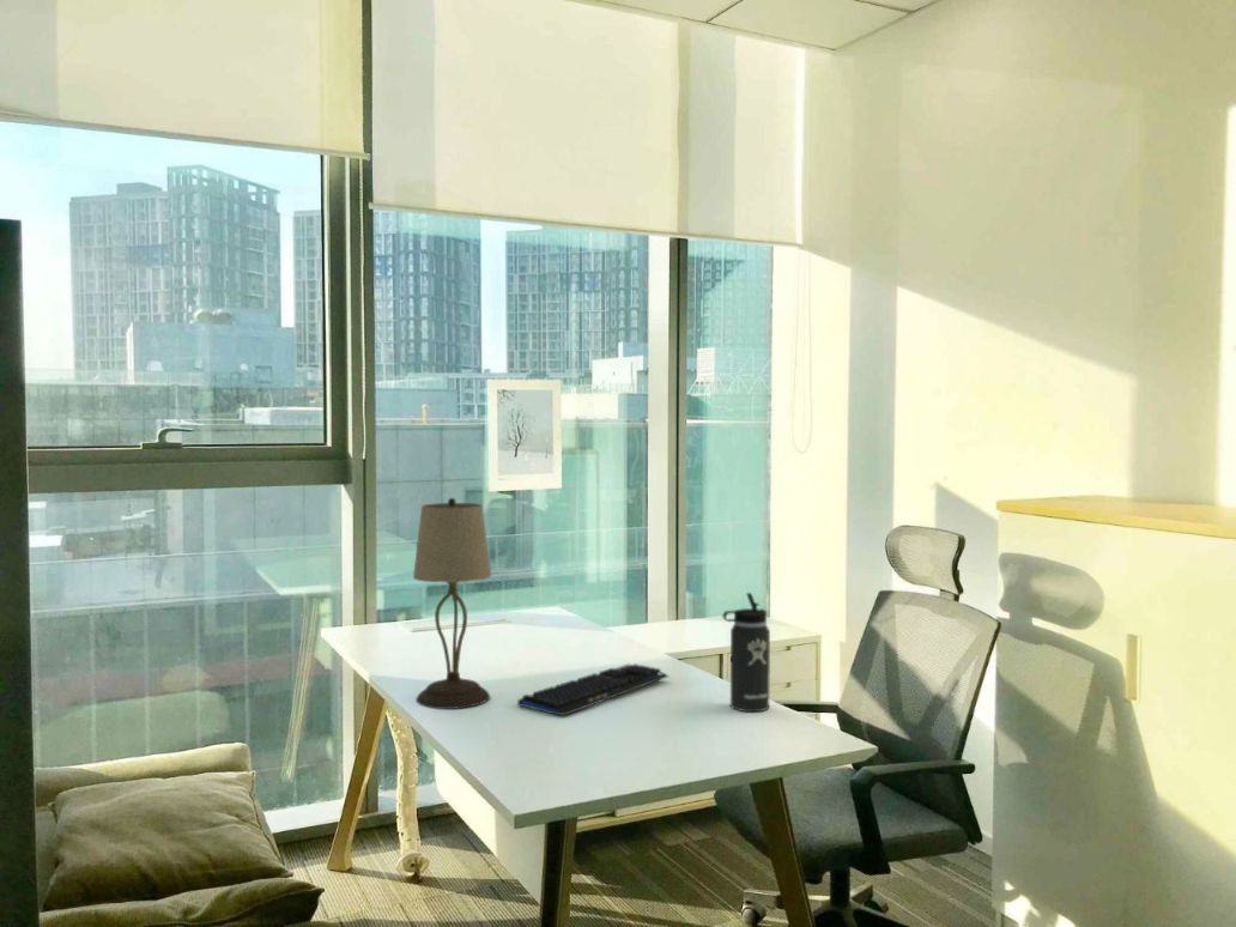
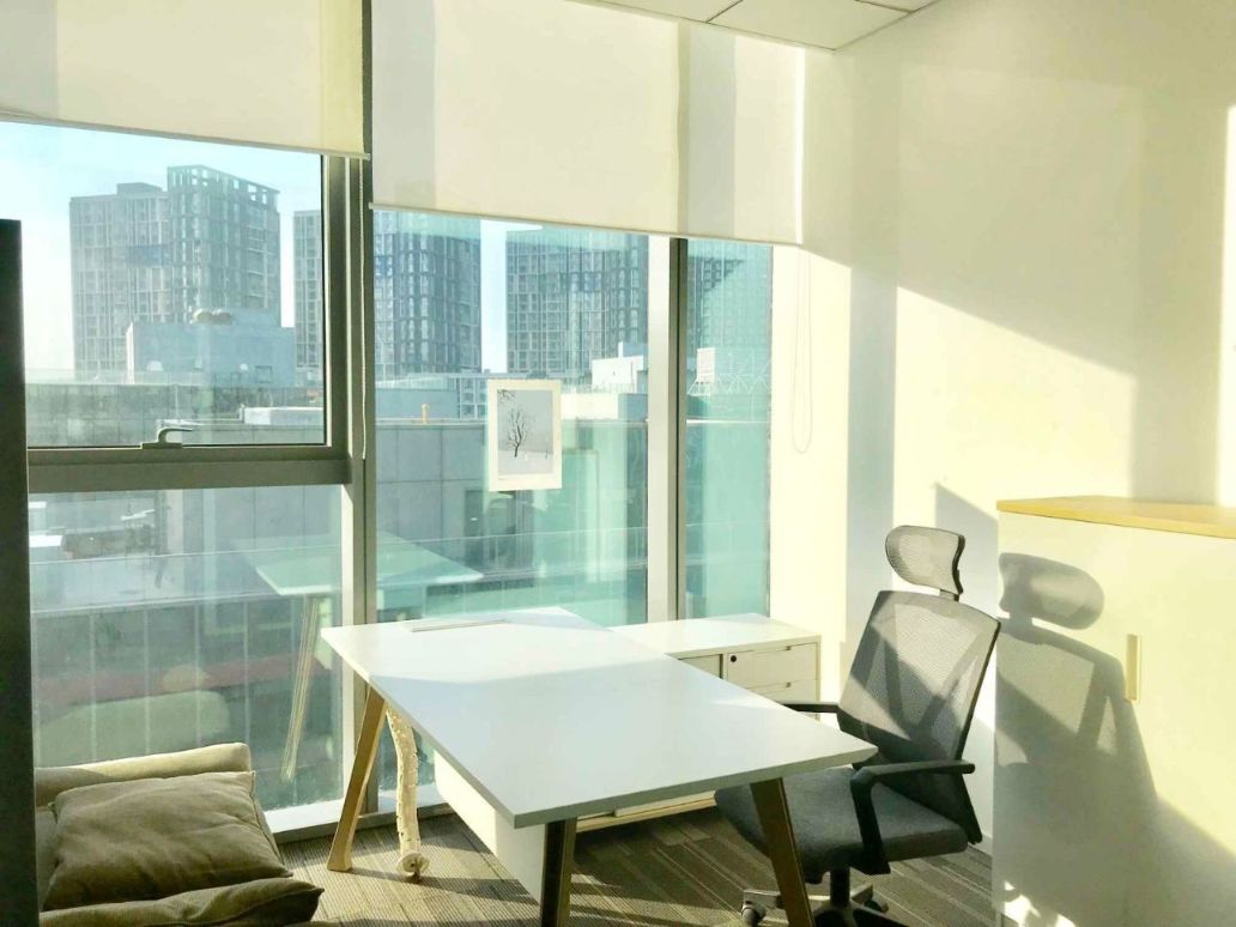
- thermos bottle [721,592,771,713]
- table lamp [412,497,492,710]
- keyboard [516,664,671,717]
